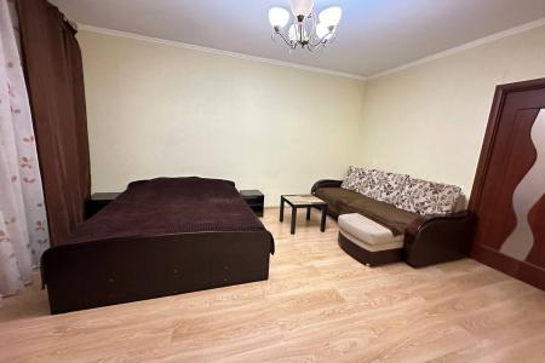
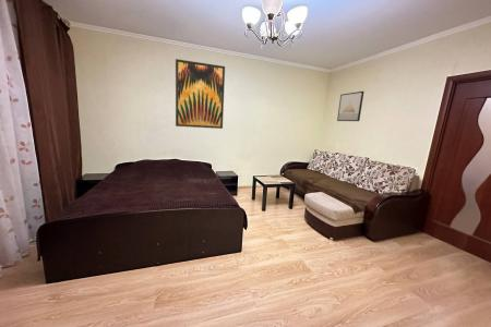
+ wall art [175,58,226,130]
+ wall art [336,90,364,122]
